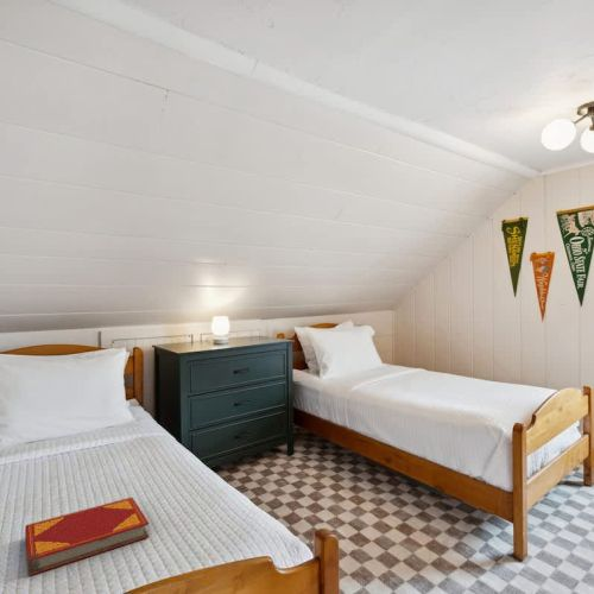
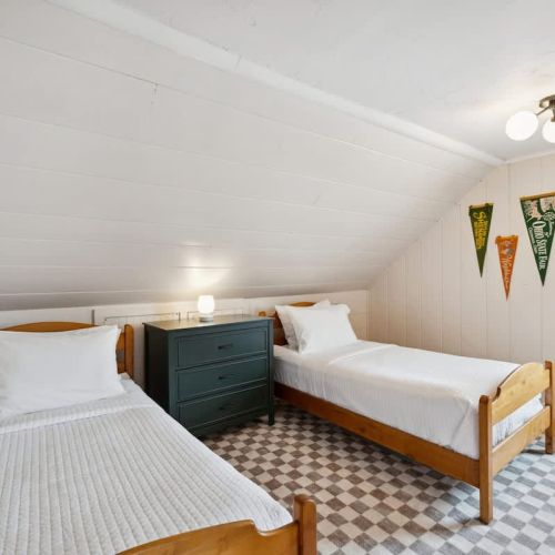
- hardback book [24,497,150,577]
